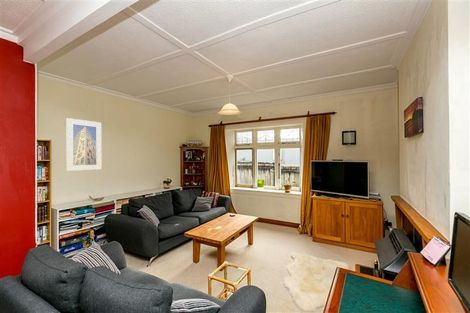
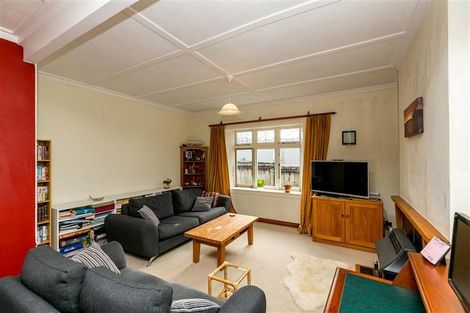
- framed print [66,117,102,172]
